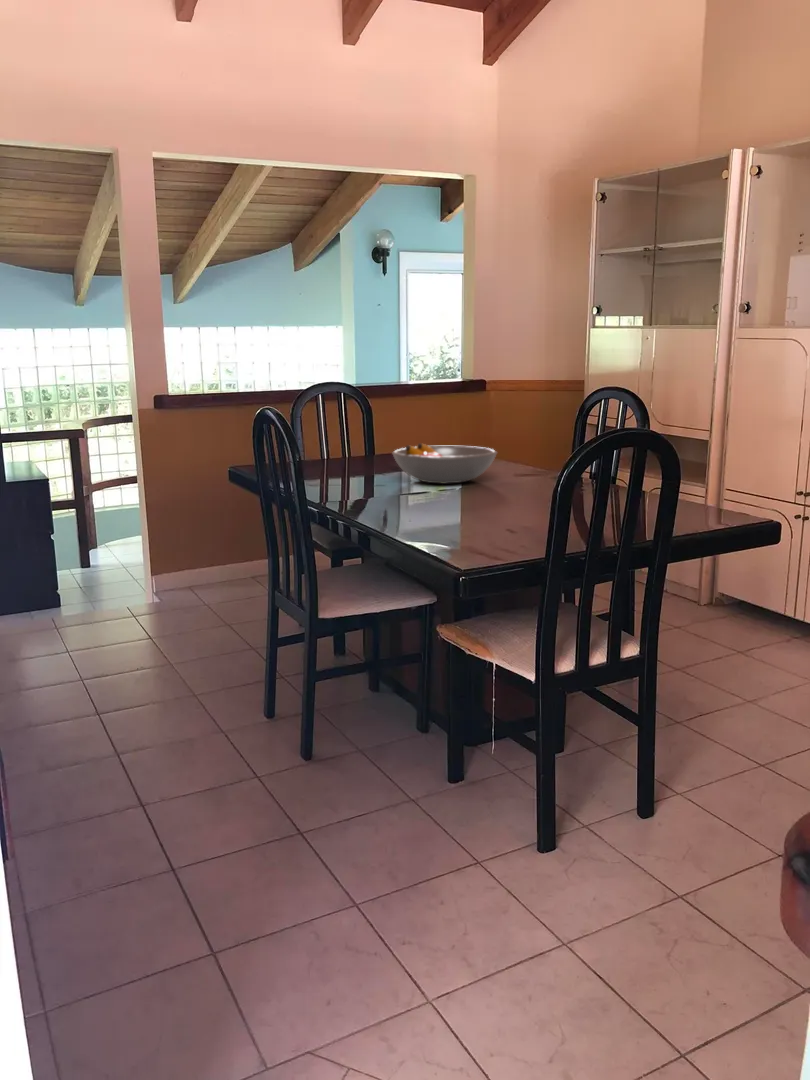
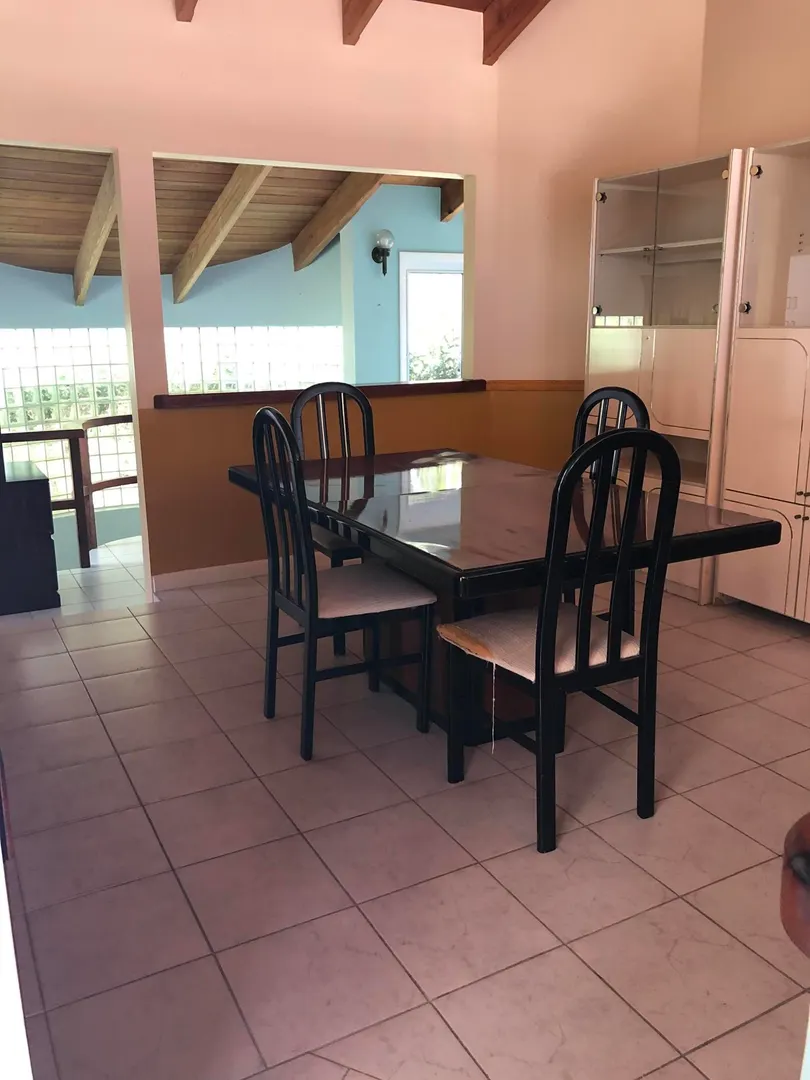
- fruit bowl [391,442,498,485]
